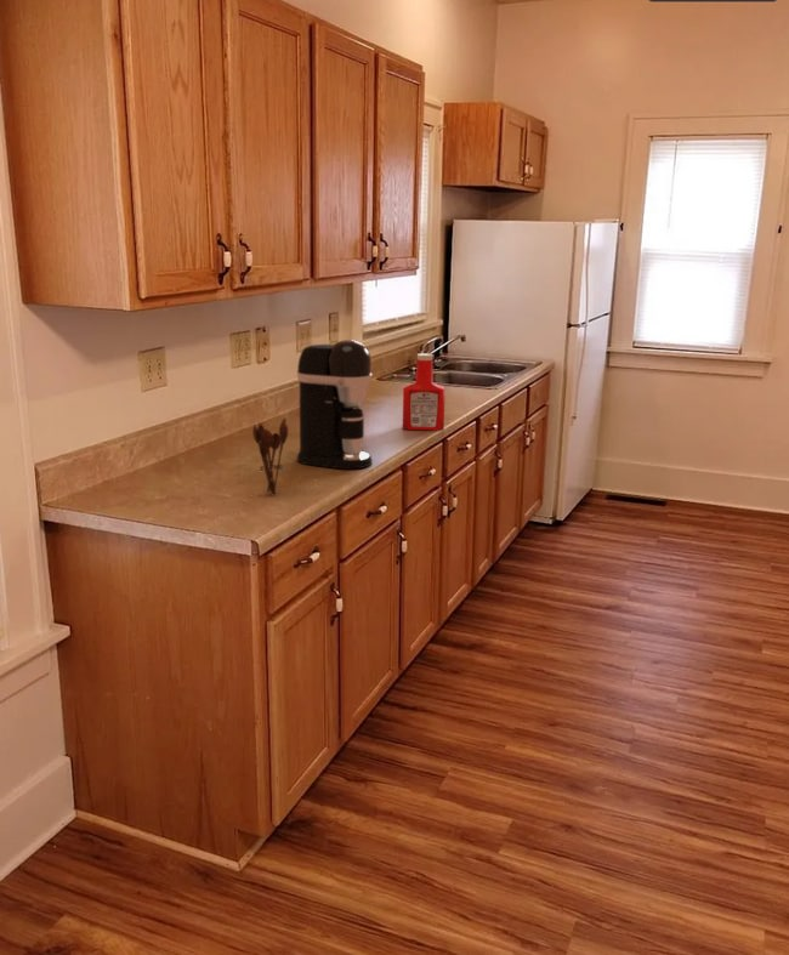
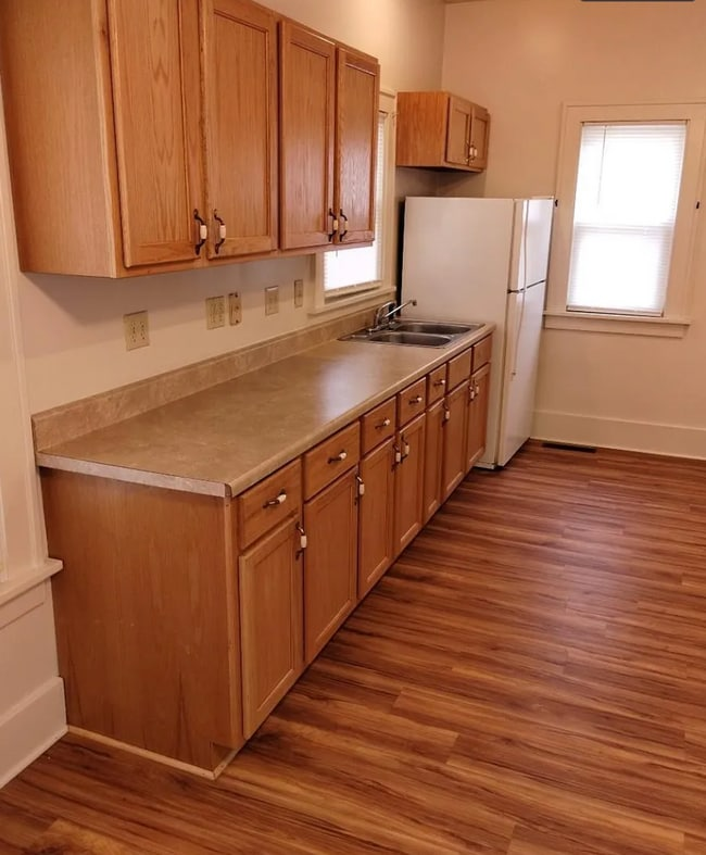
- soap bottle [402,352,447,432]
- coffee maker [296,339,374,470]
- utensil holder [251,417,289,496]
